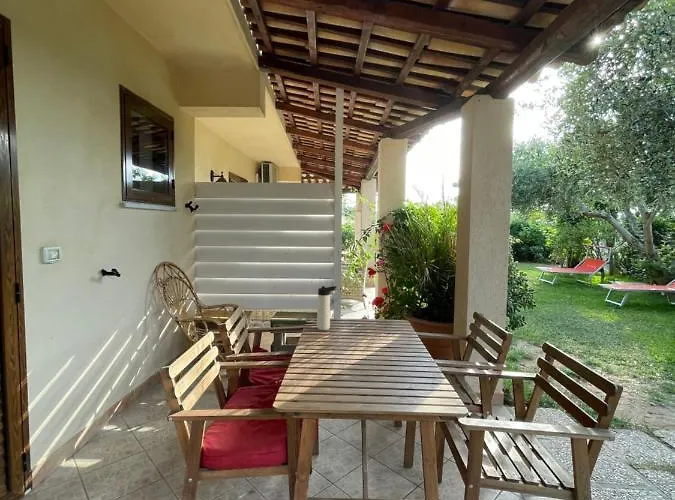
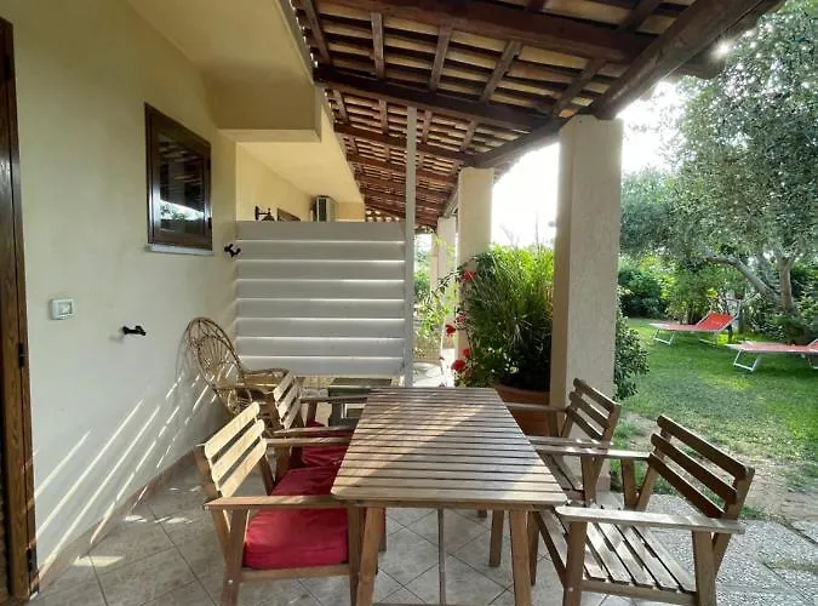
- thermos bottle [316,285,338,331]
